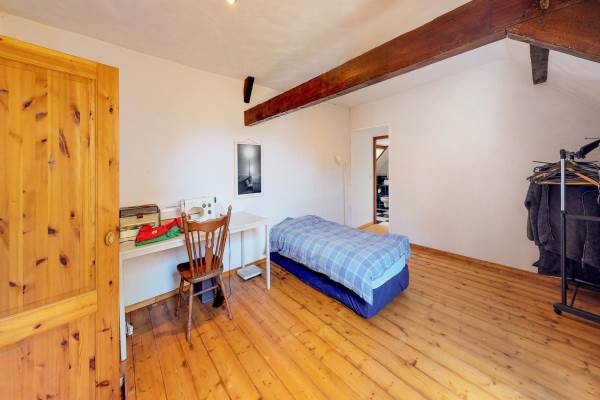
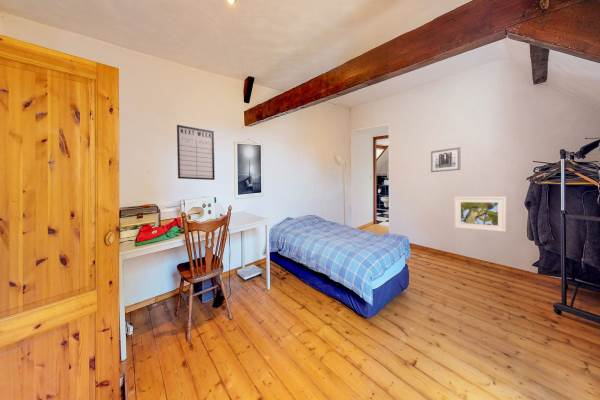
+ wall art [430,146,461,173]
+ writing board [176,124,216,181]
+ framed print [454,196,507,233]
